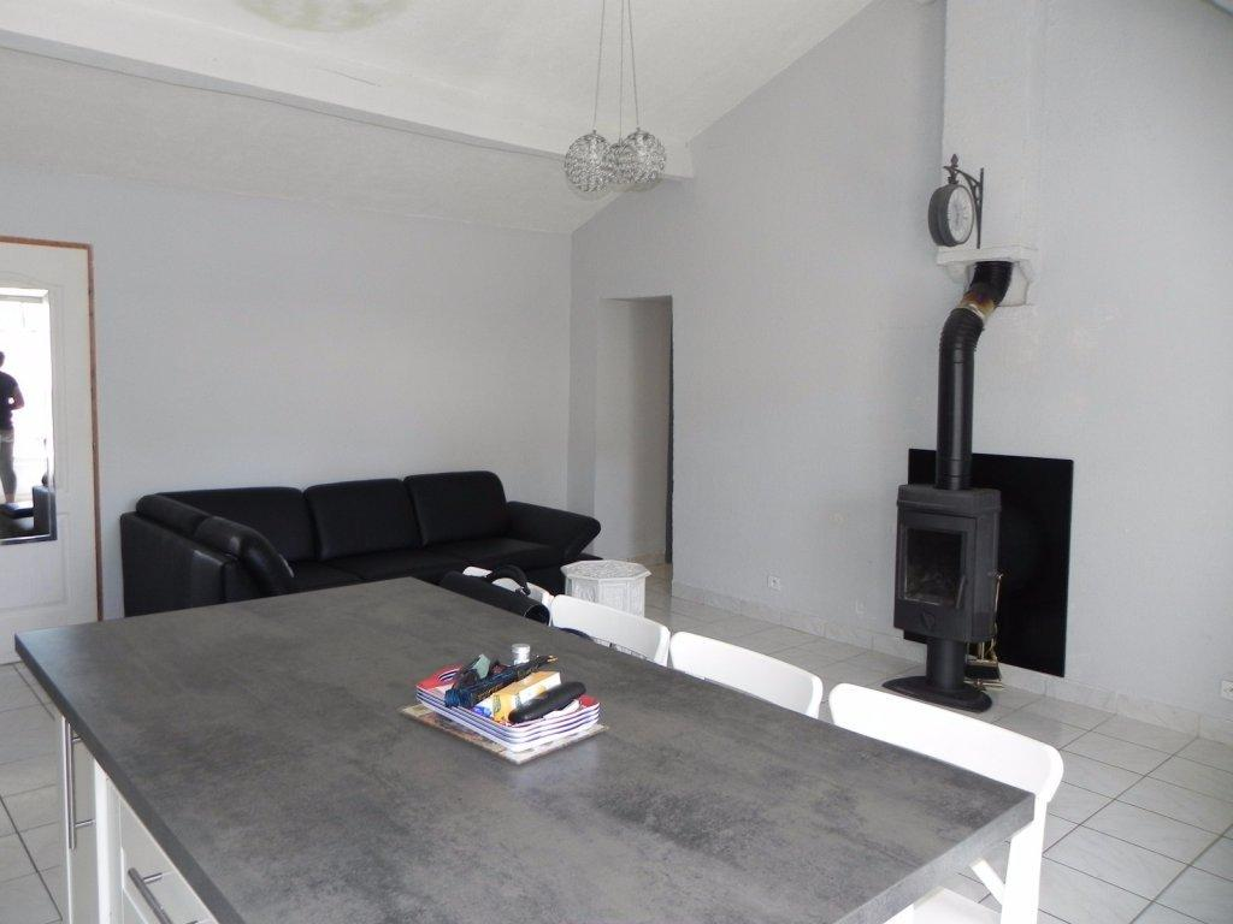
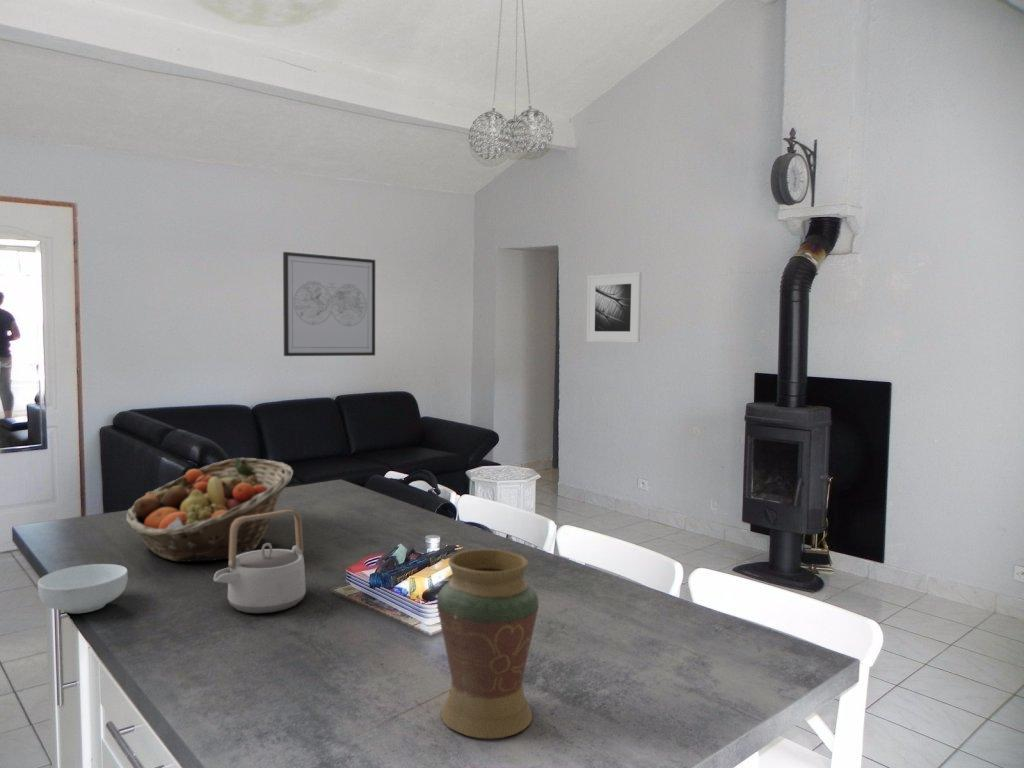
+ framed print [585,271,643,344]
+ decorative vase [436,548,540,740]
+ cereal bowl [37,563,129,614]
+ wall art [282,251,376,357]
+ teapot [213,509,307,614]
+ fruit basket [125,457,294,563]
